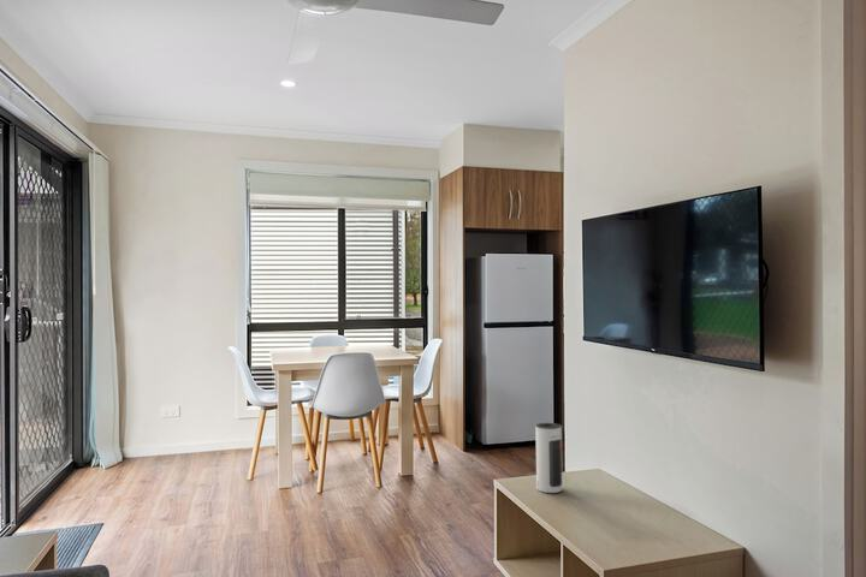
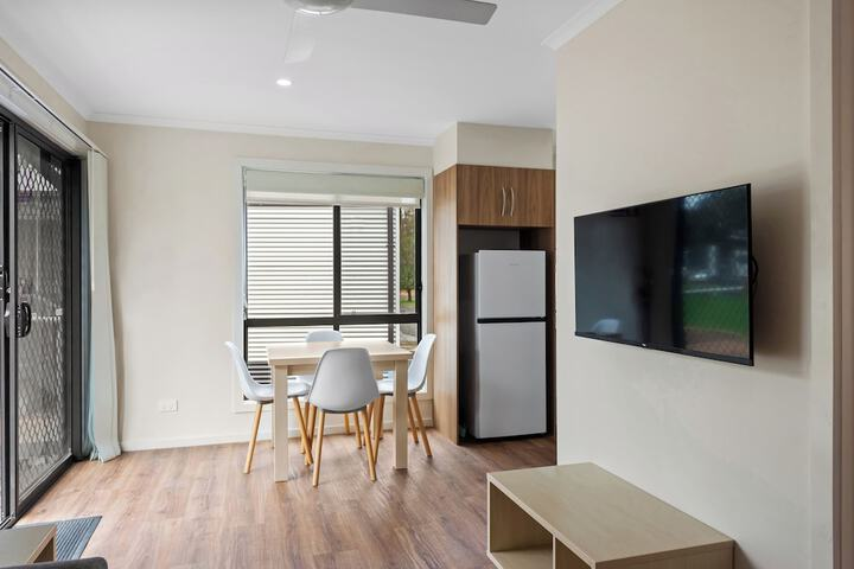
- speaker [534,422,564,494]
